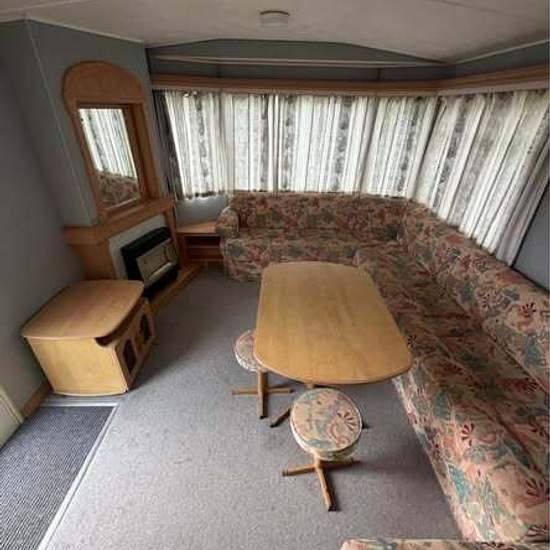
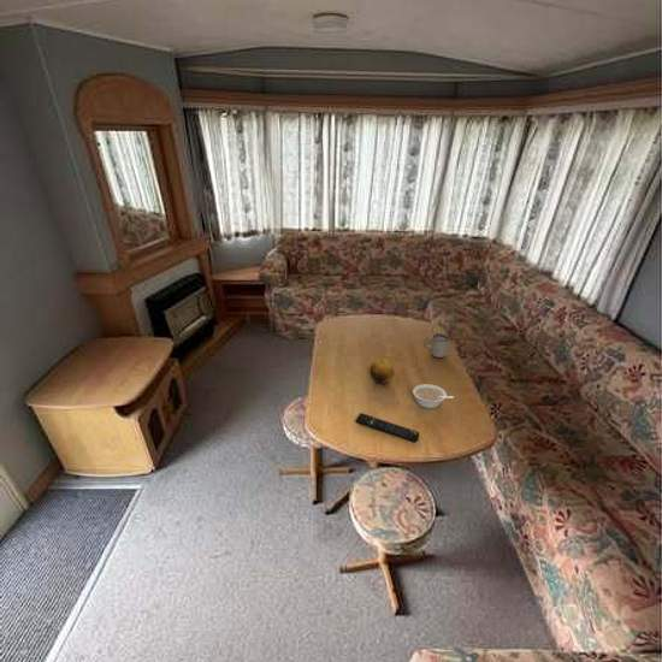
+ mug [425,333,450,359]
+ fruit [368,357,395,385]
+ remote control [355,412,420,444]
+ legume [412,383,455,409]
